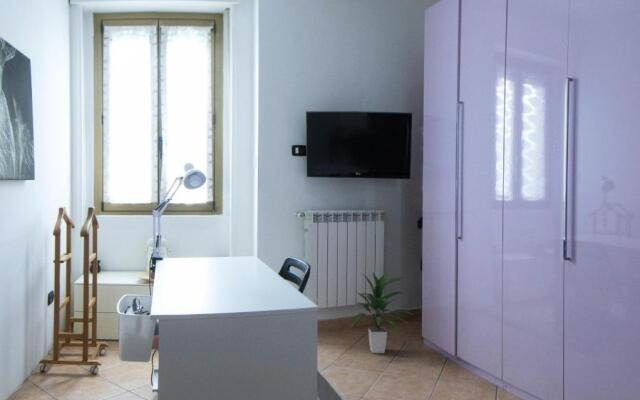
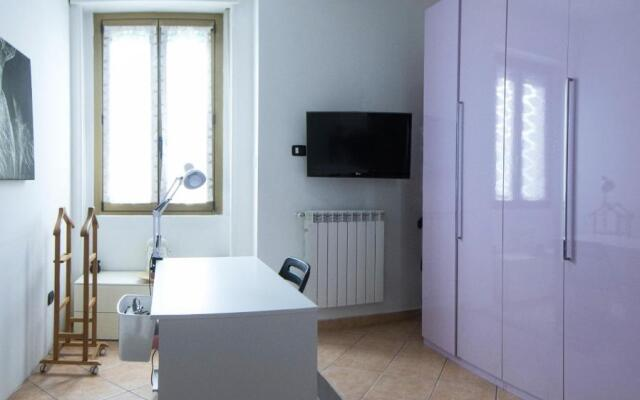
- indoor plant [350,272,413,354]
